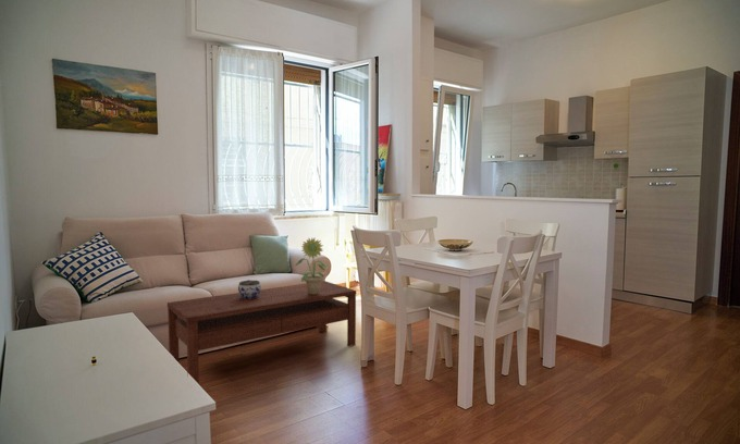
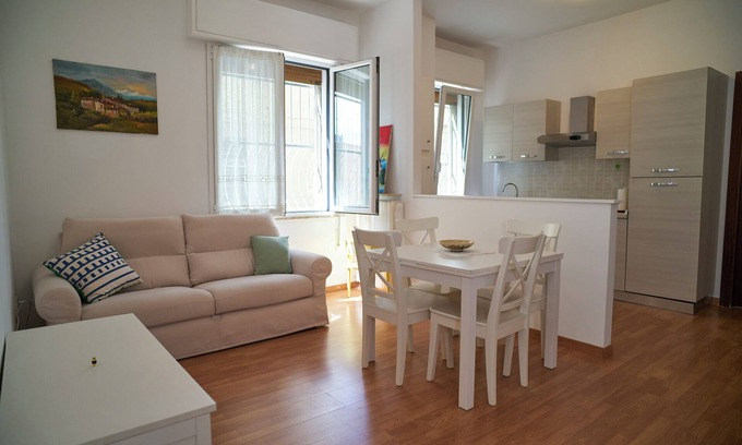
- sunflower [295,237,329,295]
- jar [237,279,262,299]
- coffee table [166,280,357,384]
